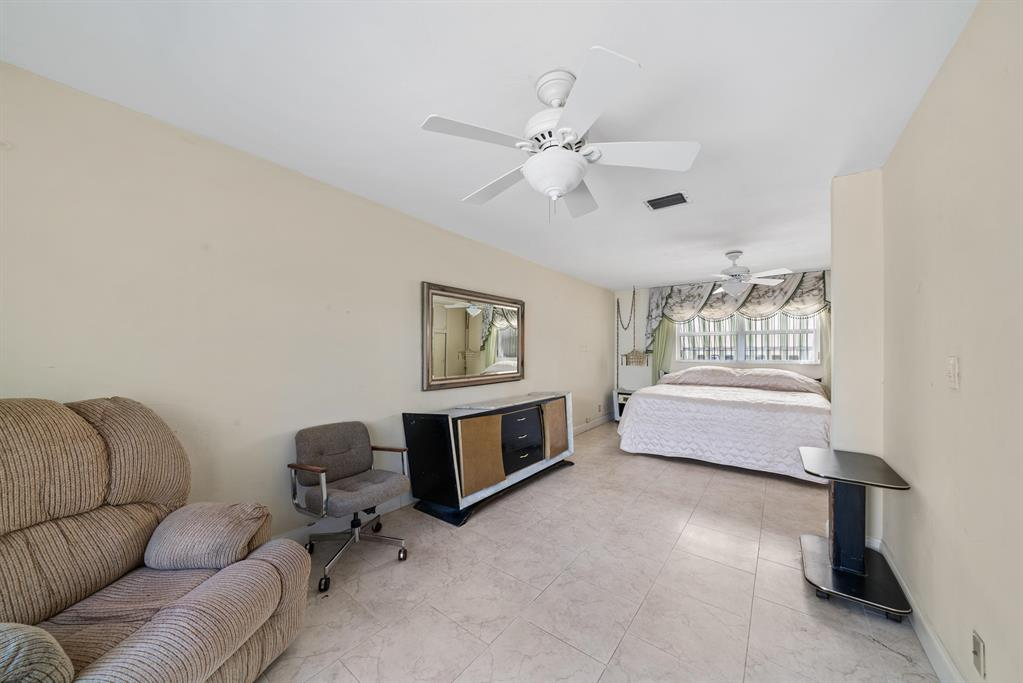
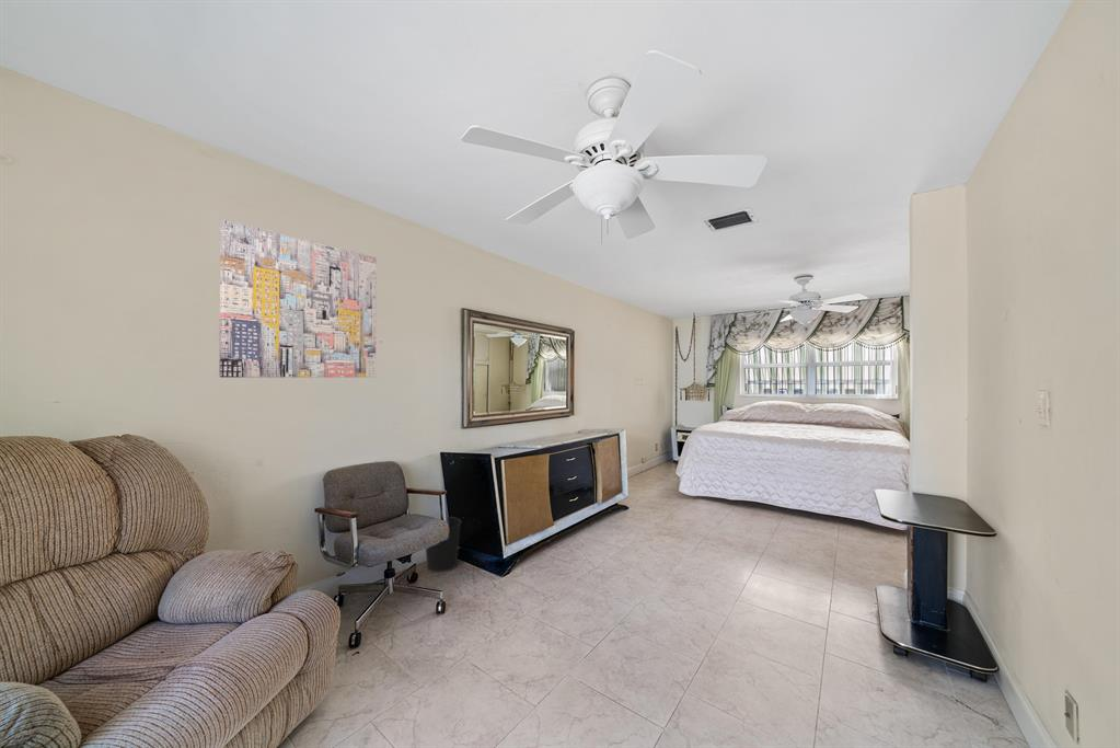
+ wastebasket [425,516,462,574]
+ wall art [219,218,378,379]
